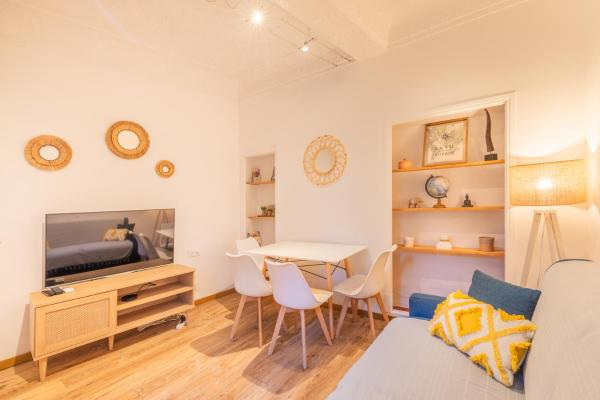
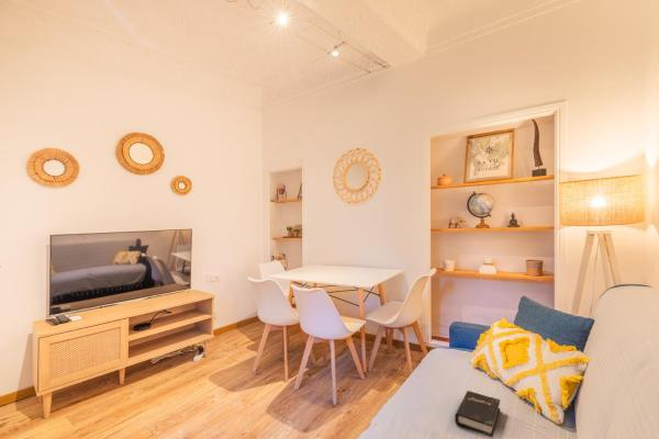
+ hardback book [454,390,501,439]
